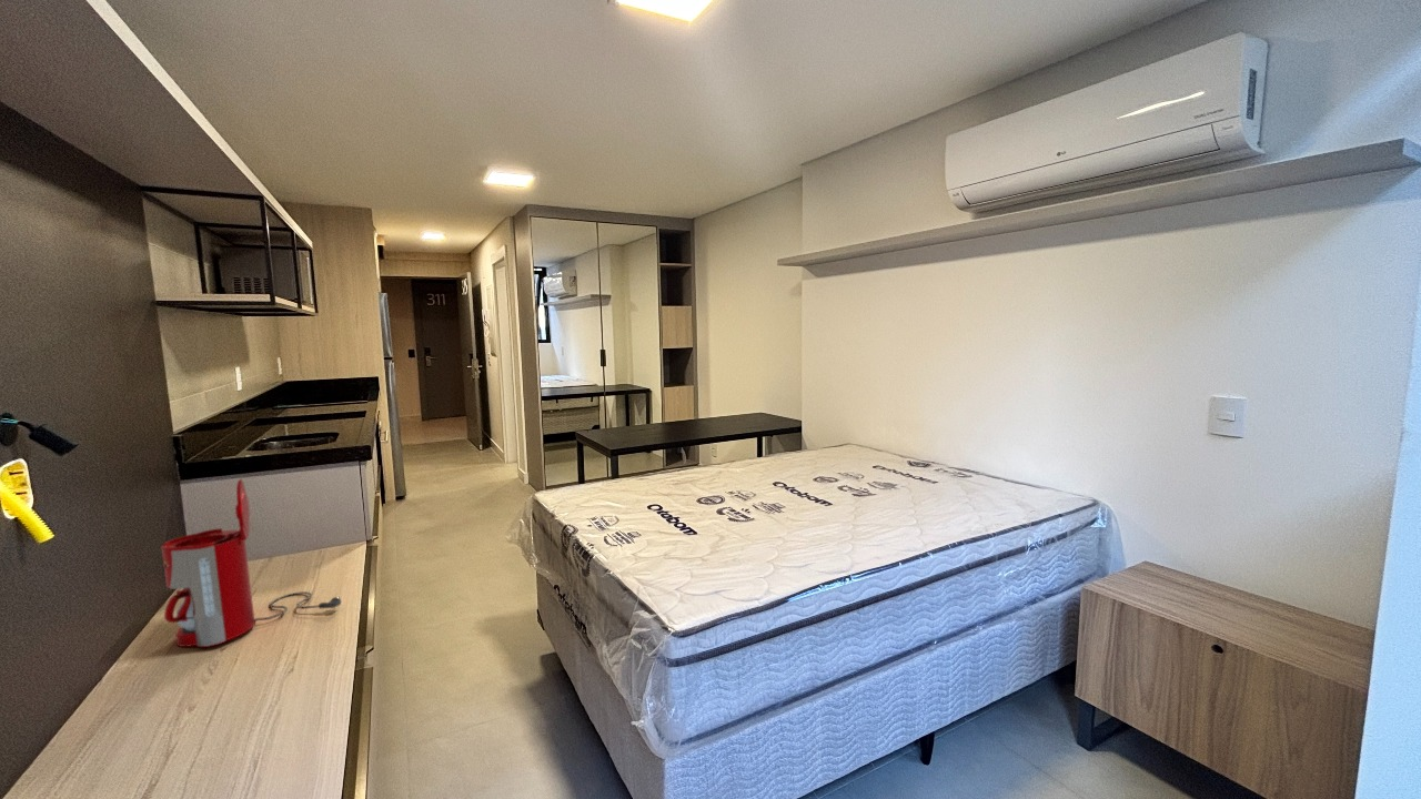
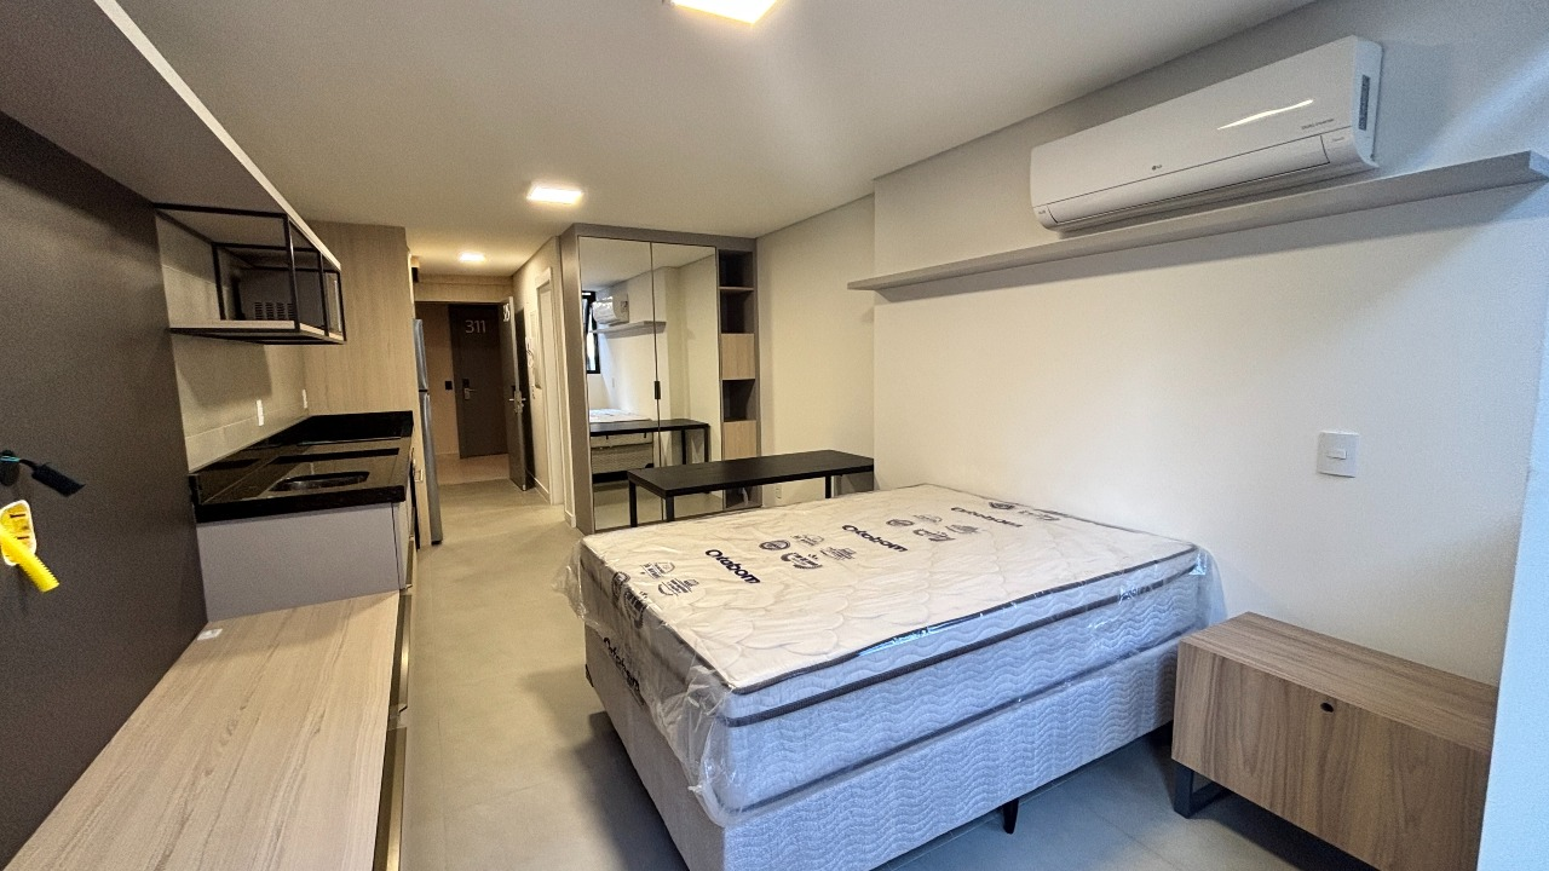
- coffee maker [160,477,342,648]
